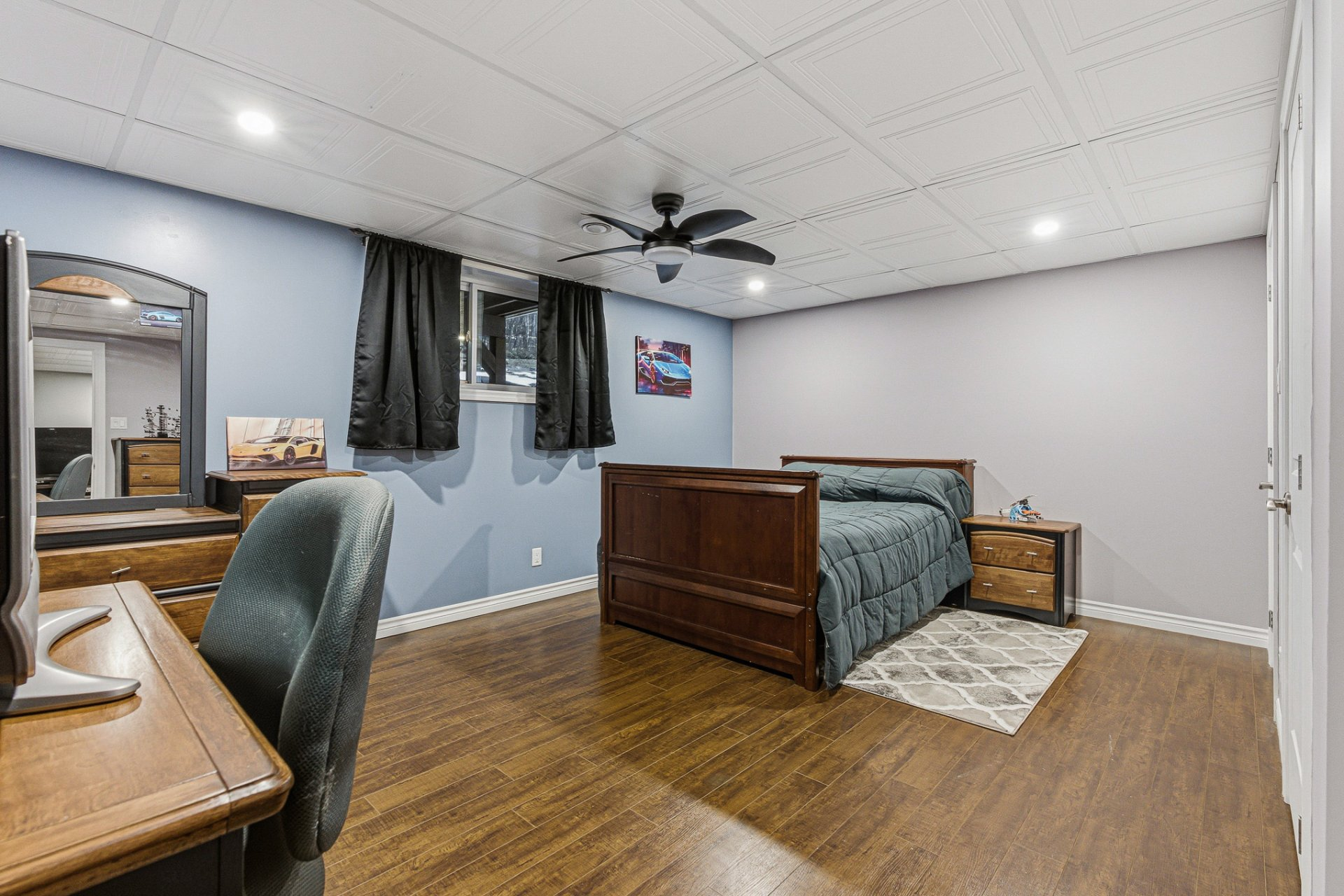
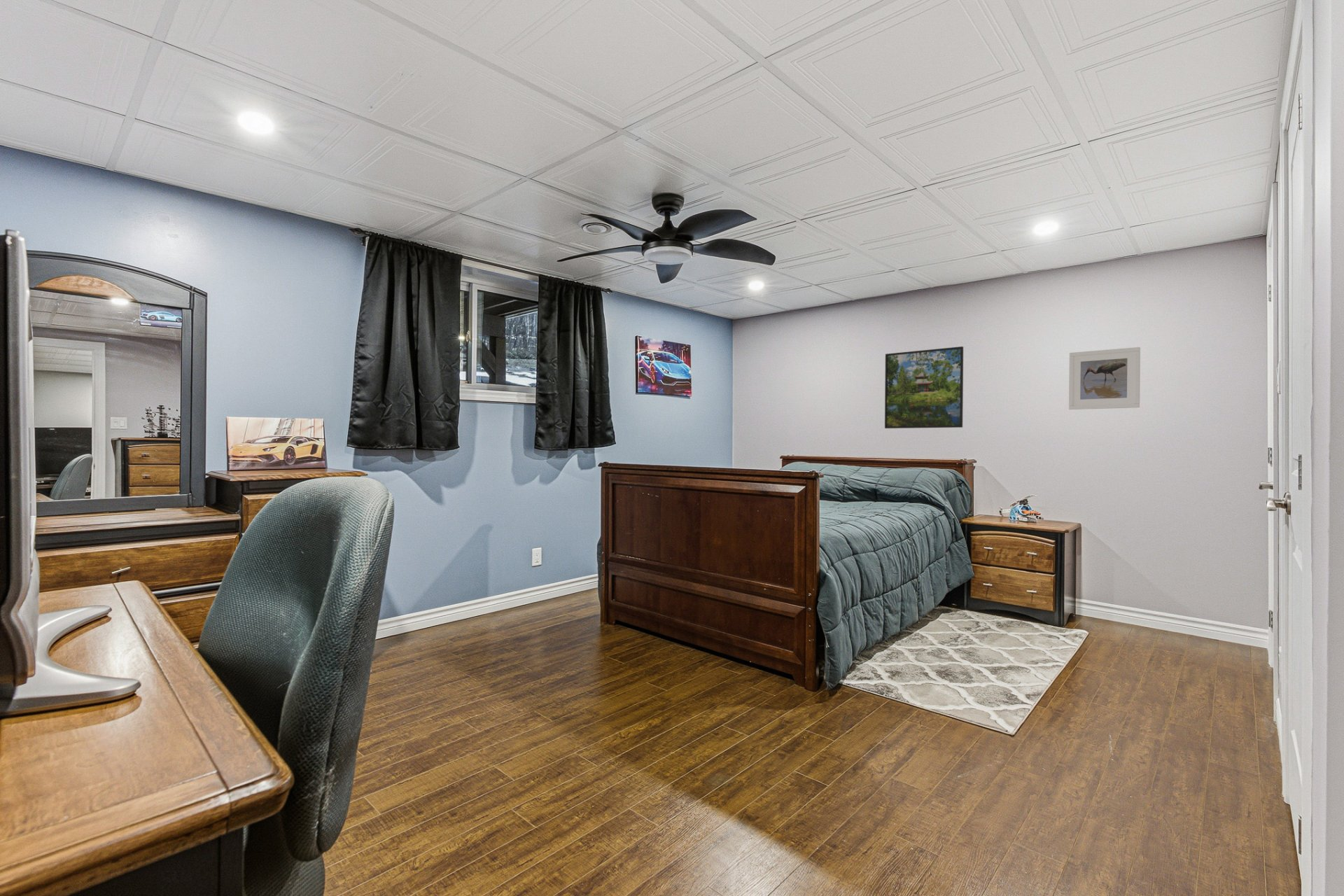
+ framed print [1068,346,1141,410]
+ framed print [884,346,964,429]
